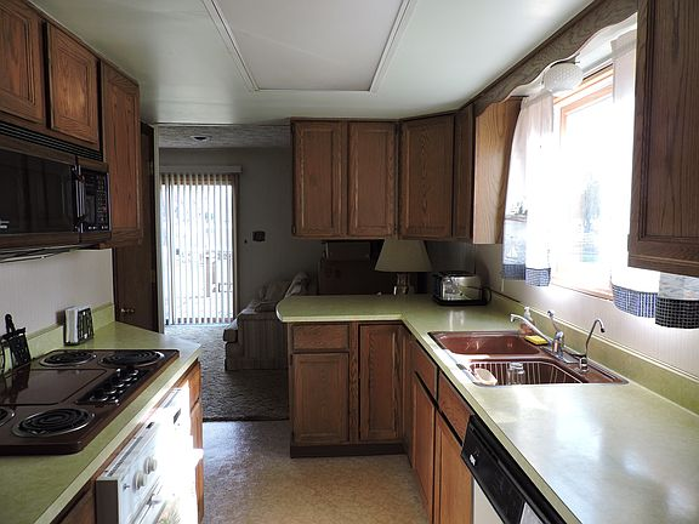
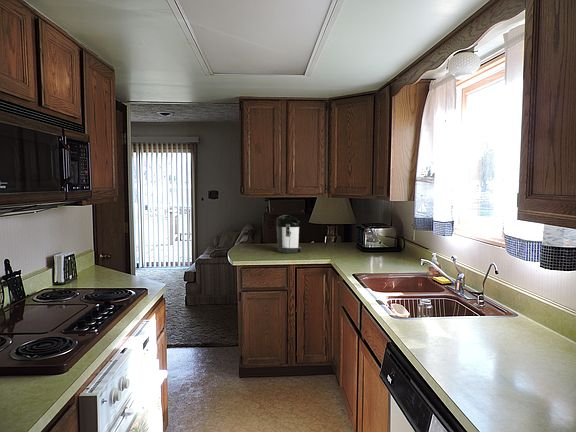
+ coffee maker [276,214,302,254]
